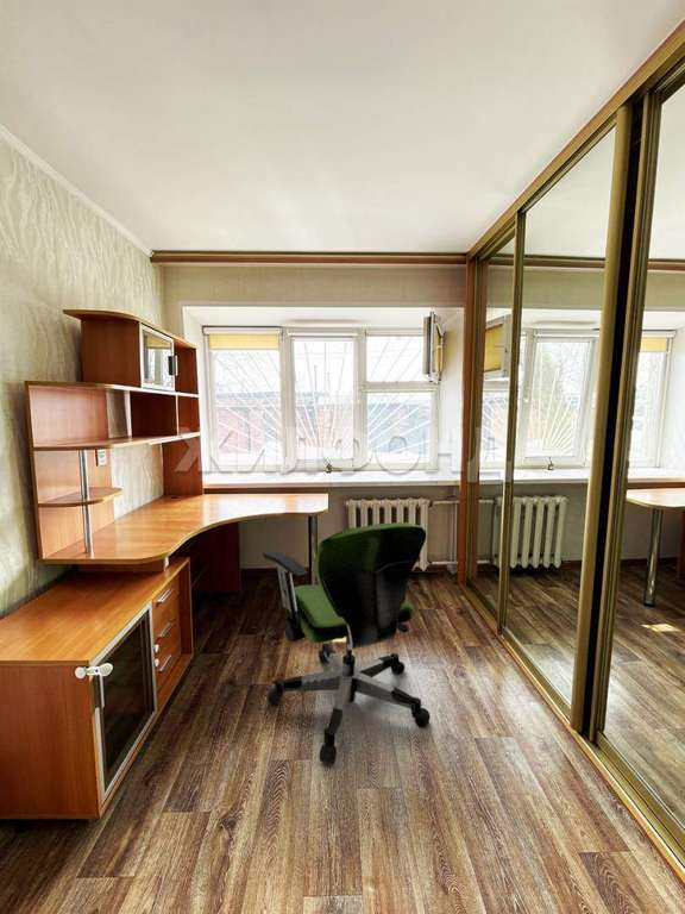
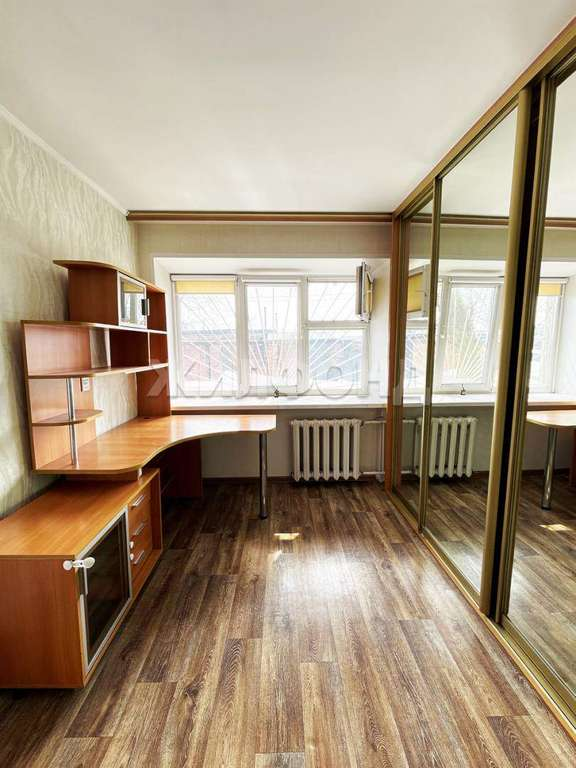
- office chair [262,521,432,765]
